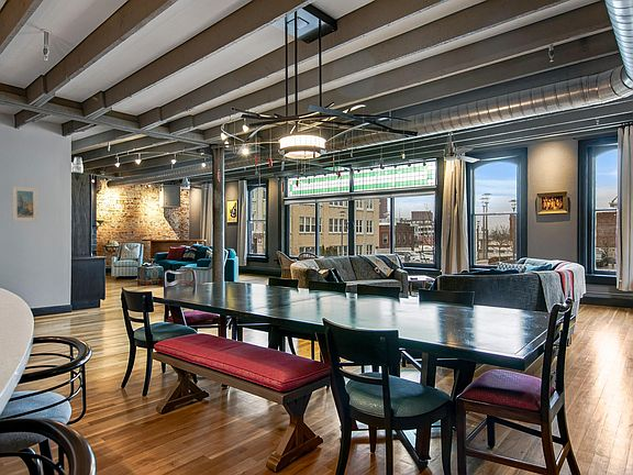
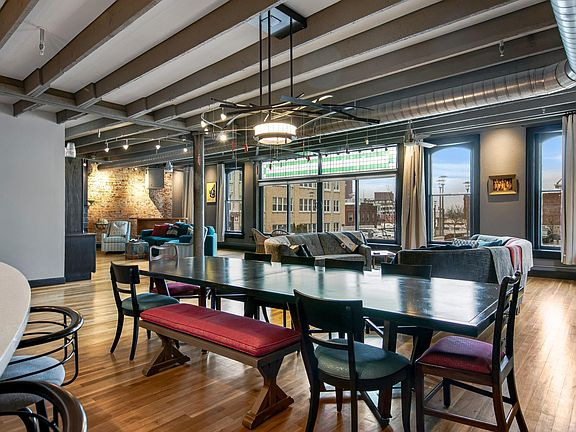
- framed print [11,185,38,222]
